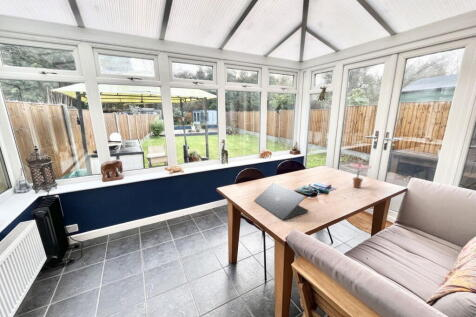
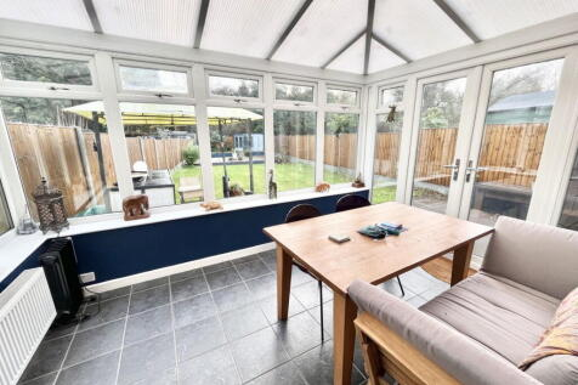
- laptop [253,182,309,221]
- flower [349,154,373,189]
